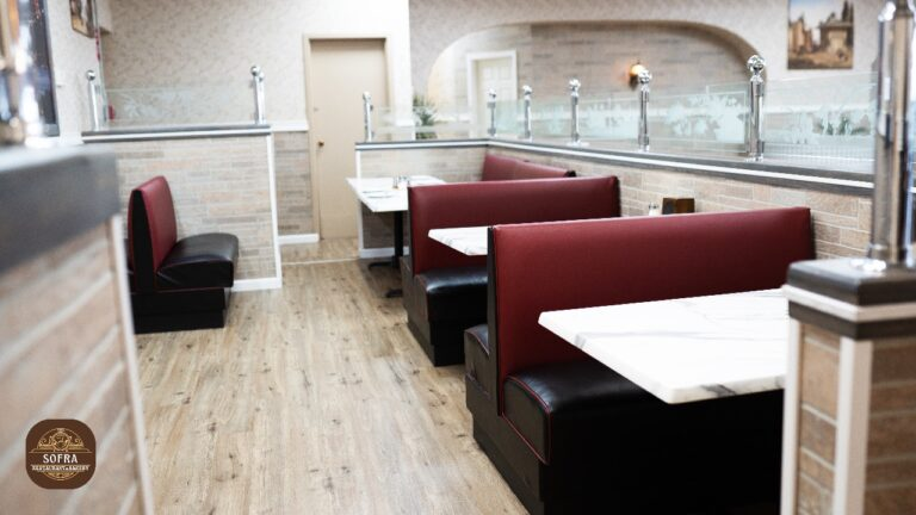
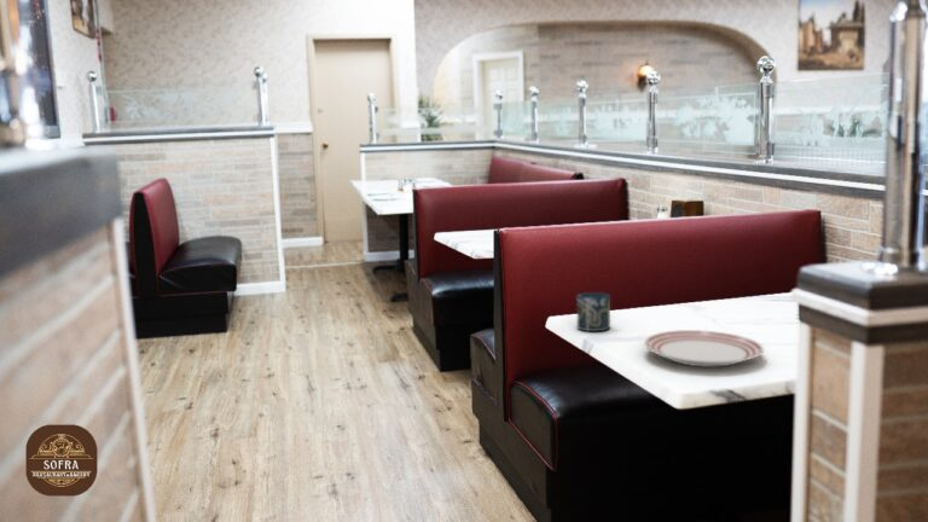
+ cup [575,291,611,332]
+ dinner plate [643,329,765,367]
